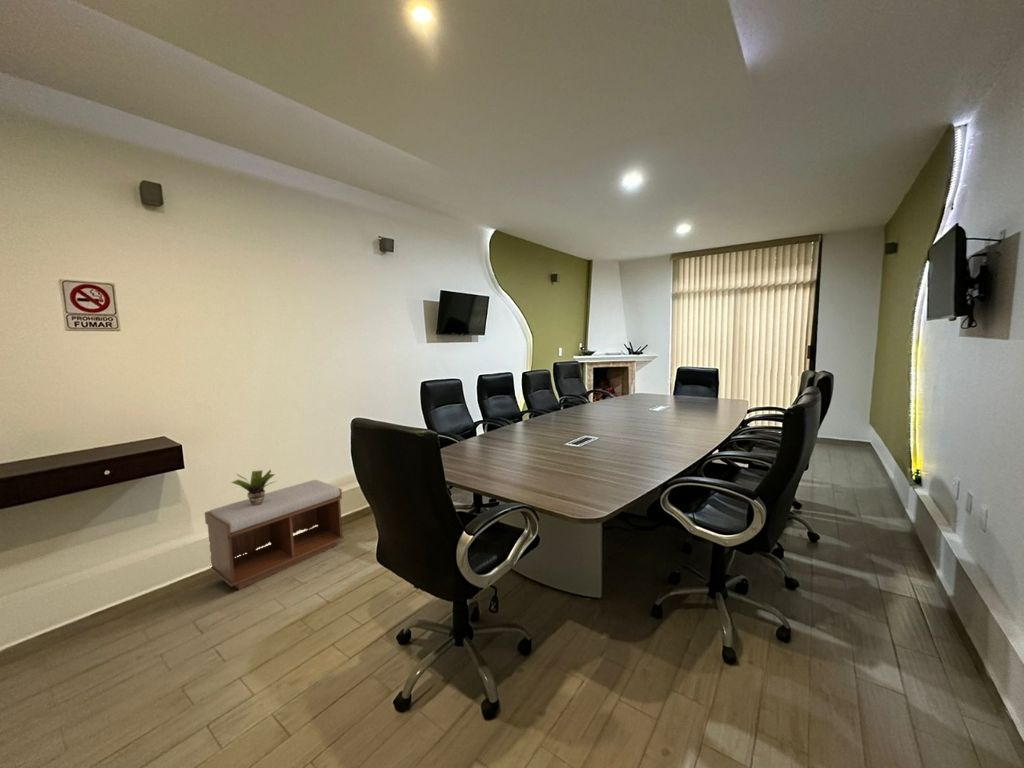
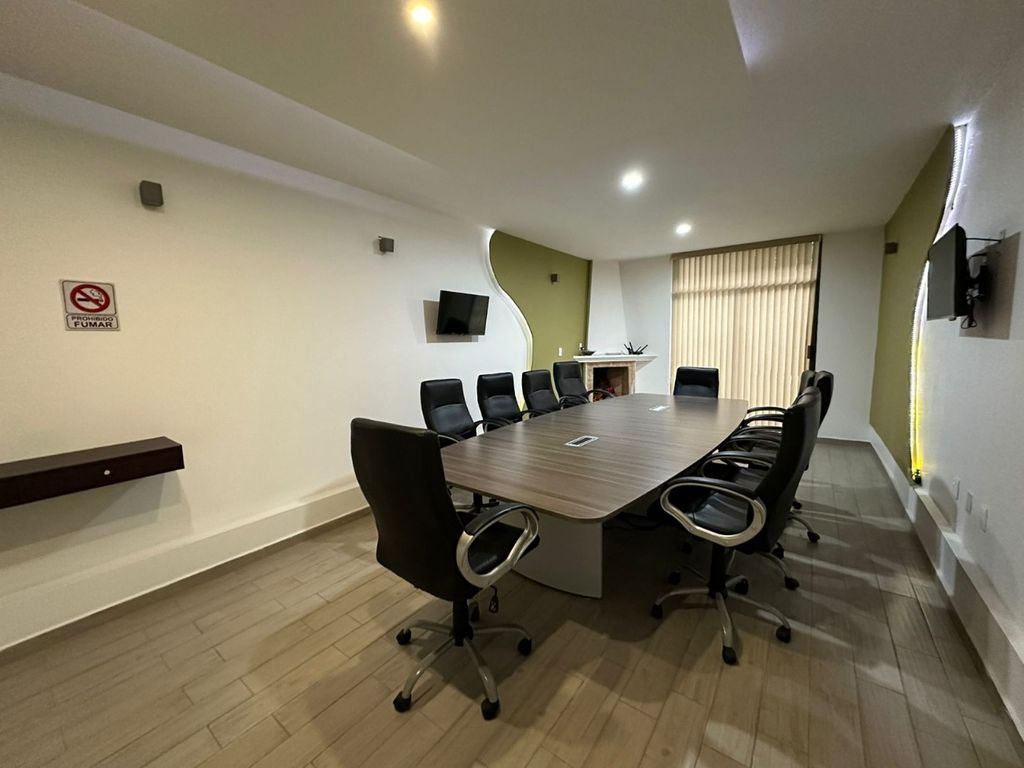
- potted plant [230,469,277,506]
- bench [204,479,345,590]
